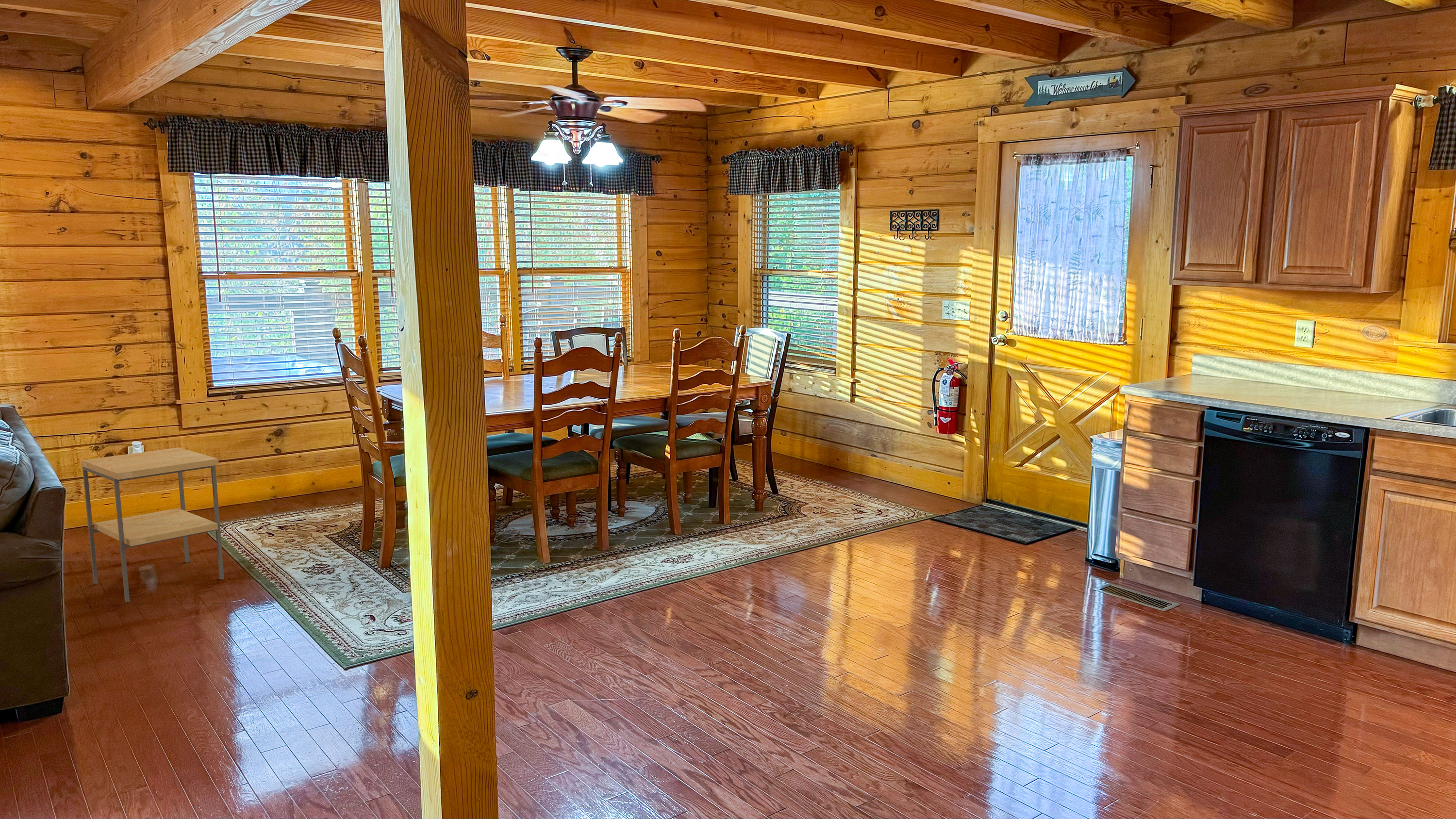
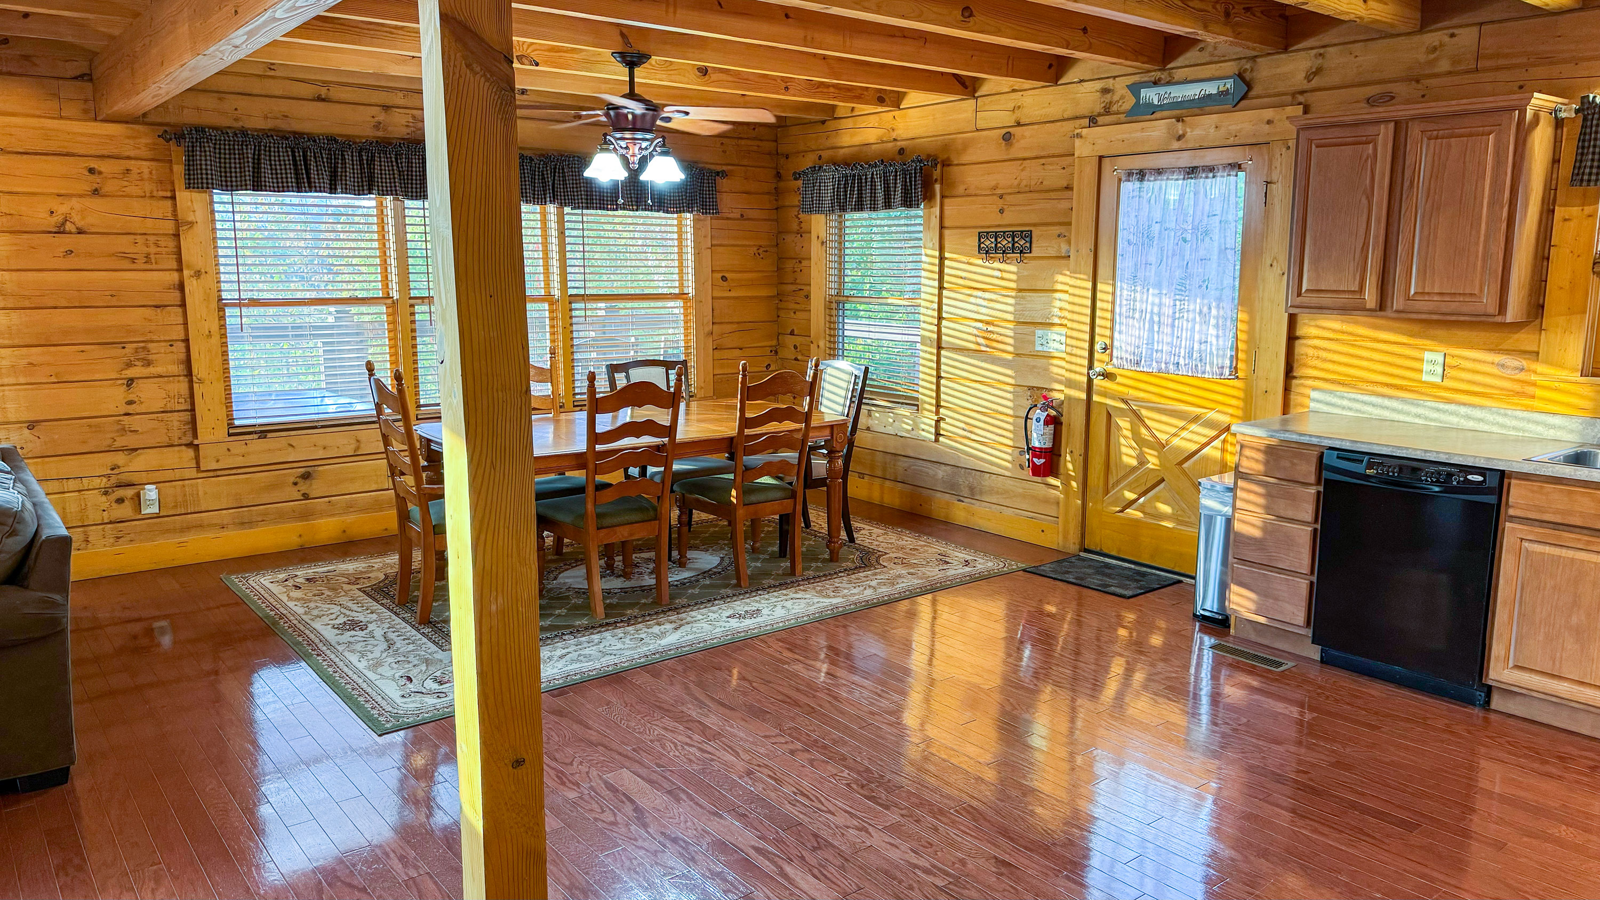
- side table [81,447,225,603]
